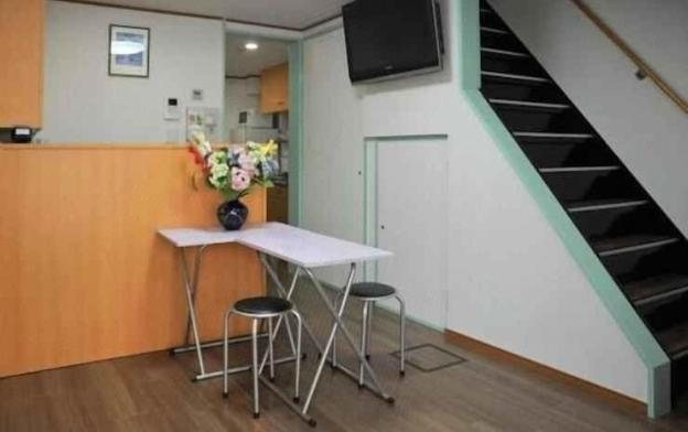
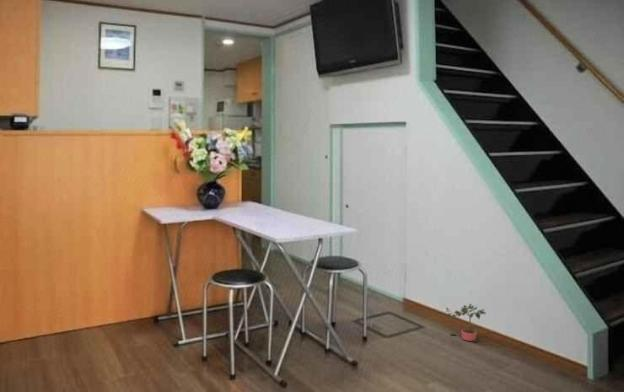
+ potted plant [444,303,486,343]
